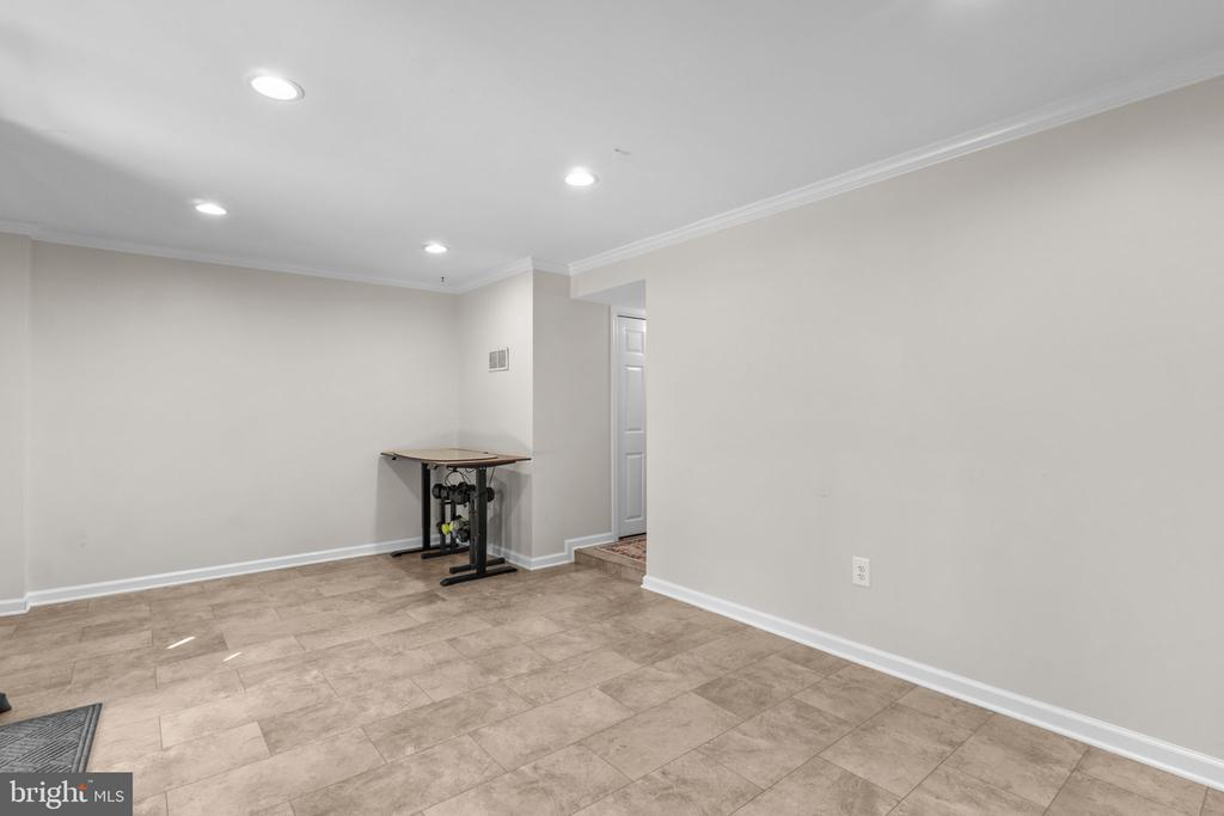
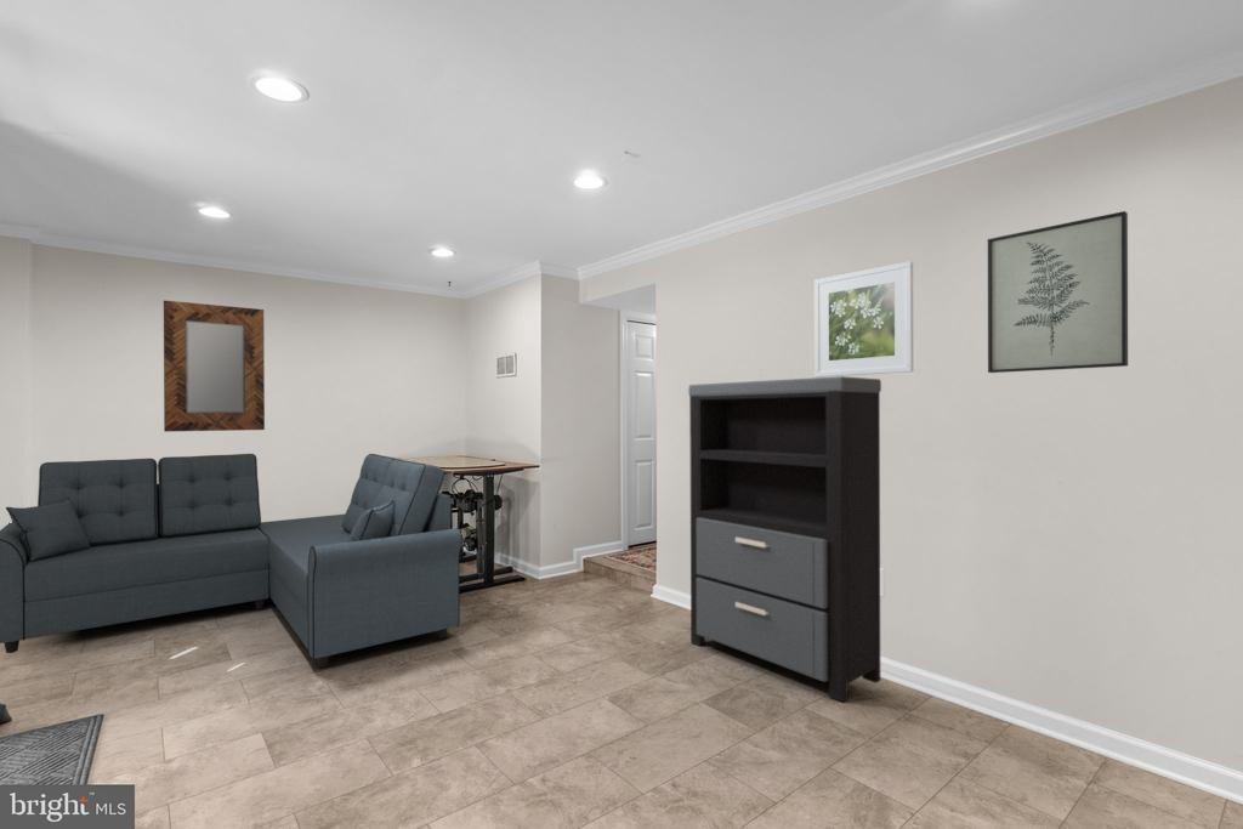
+ shelving unit [687,375,882,703]
+ sofa [0,453,464,669]
+ home mirror [163,300,266,433]
+ wall art [987,210,1129,374]
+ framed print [813,260,914,377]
